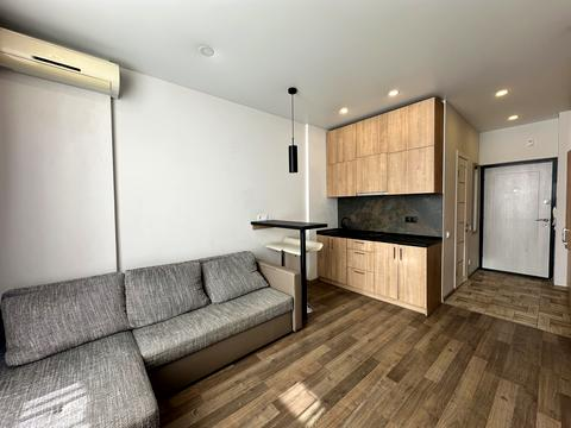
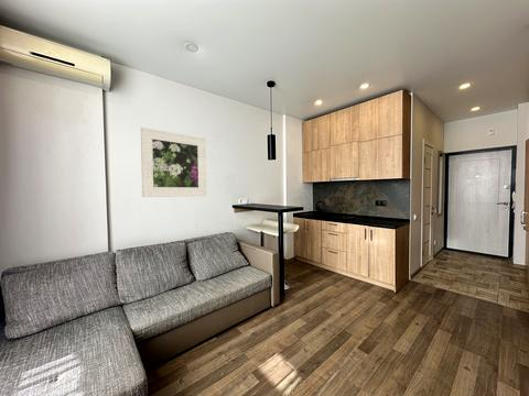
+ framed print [140,127,207,198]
